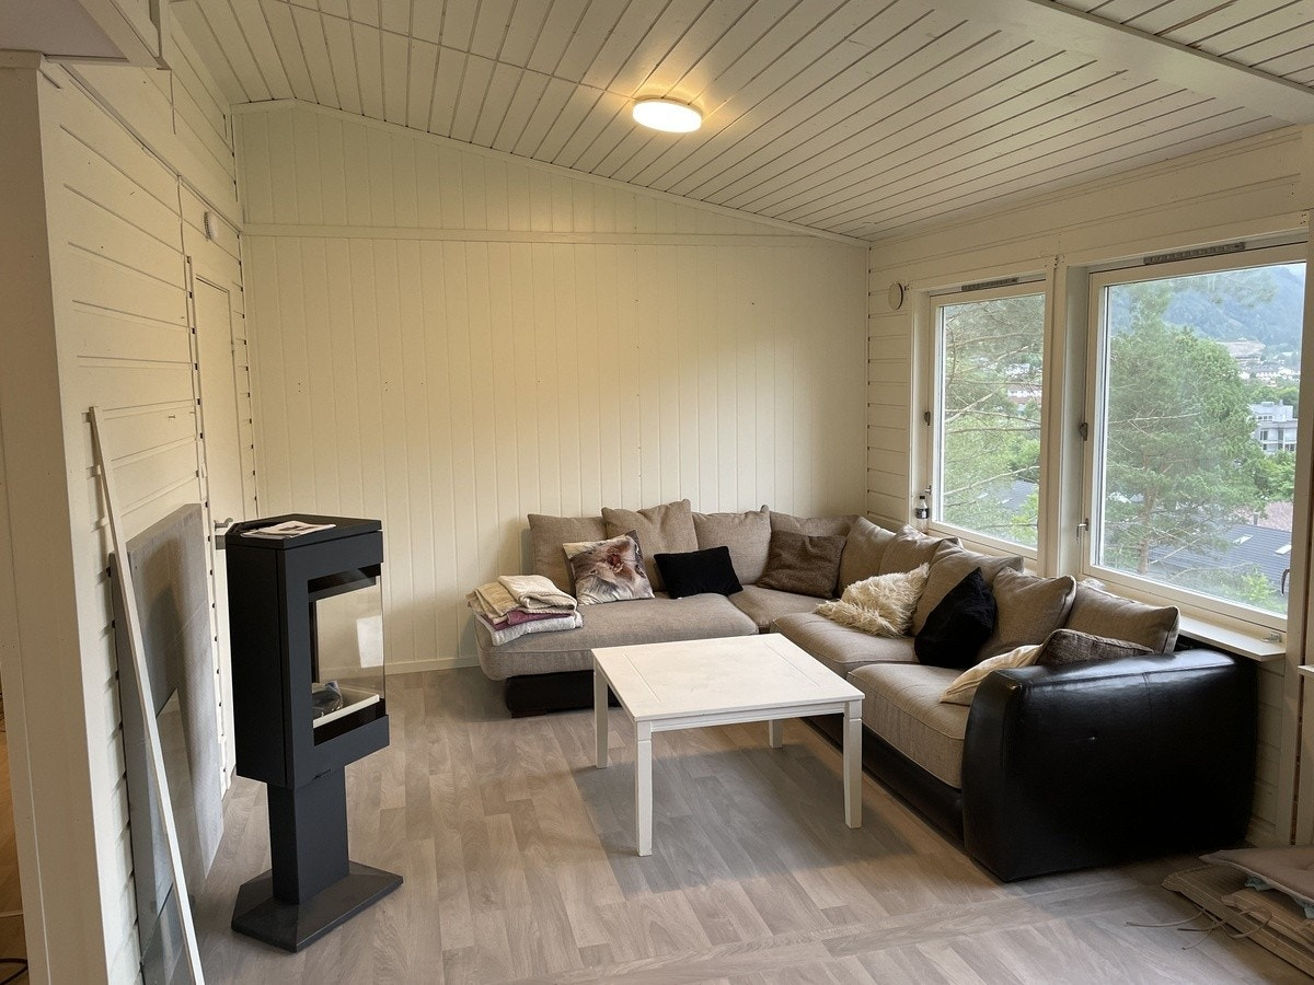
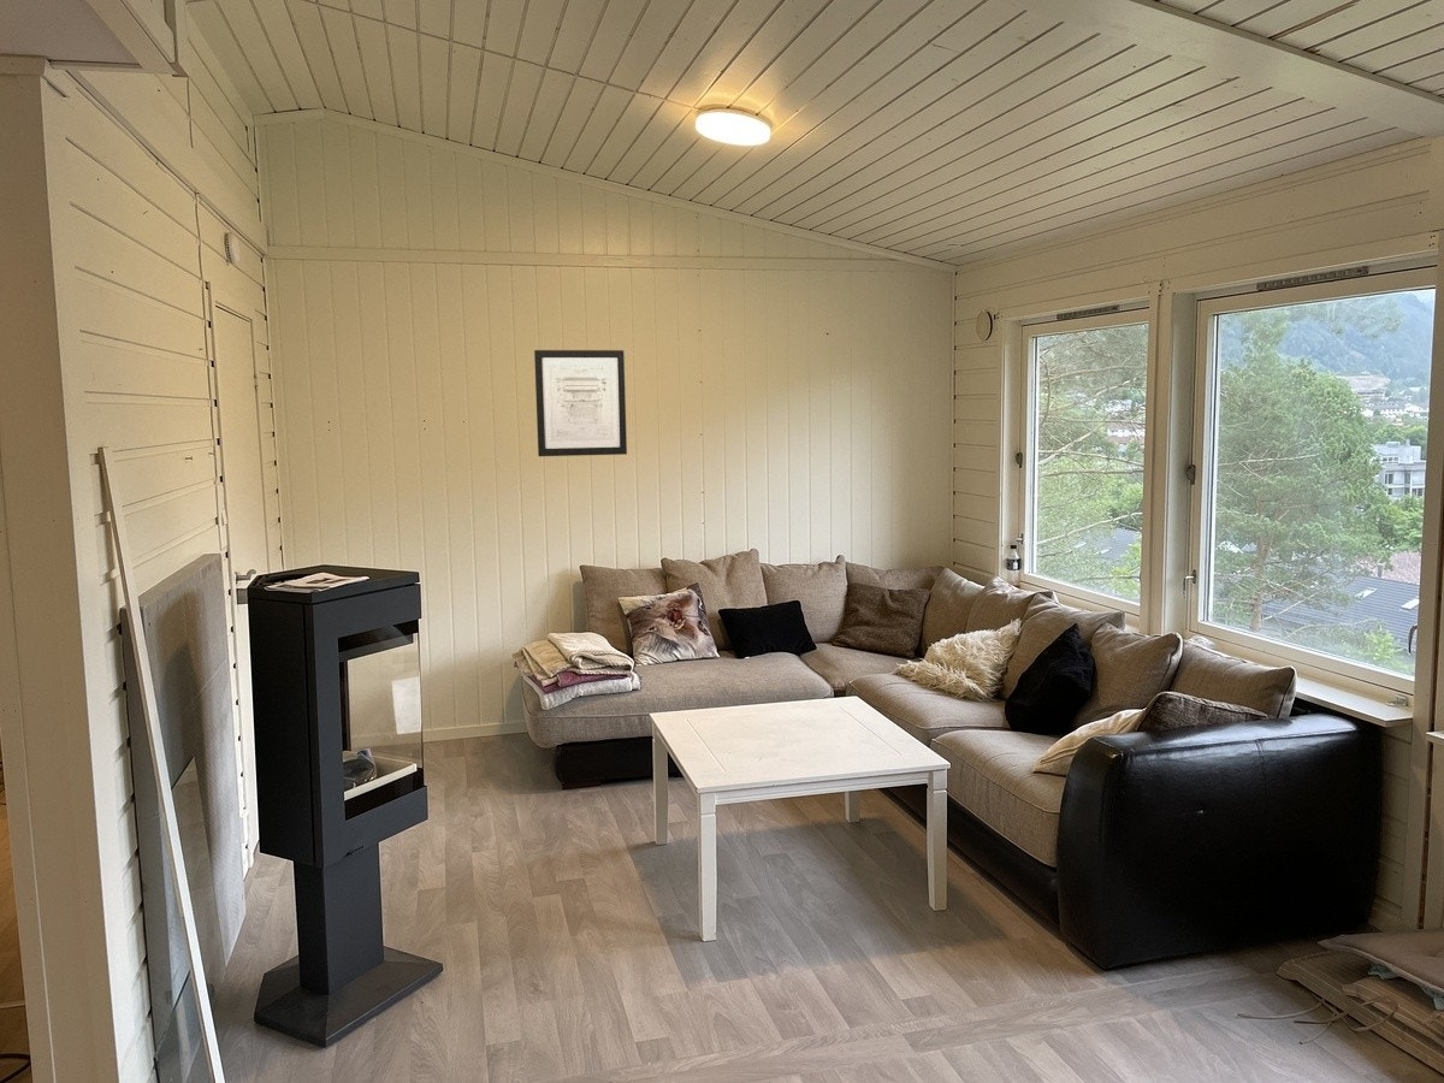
+ wall art [533,349,628,457]
